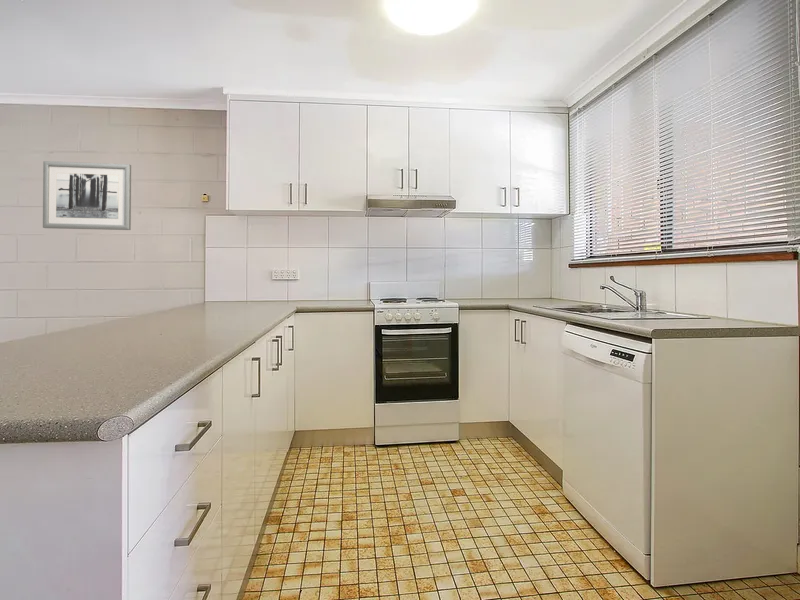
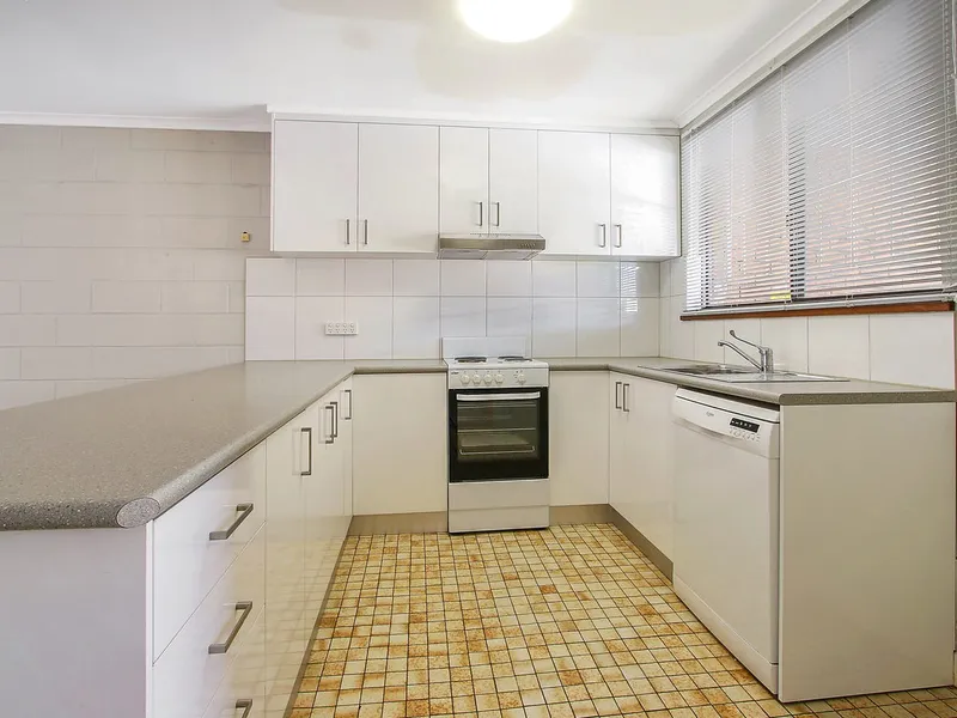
- wall art [42,160,132,231]
